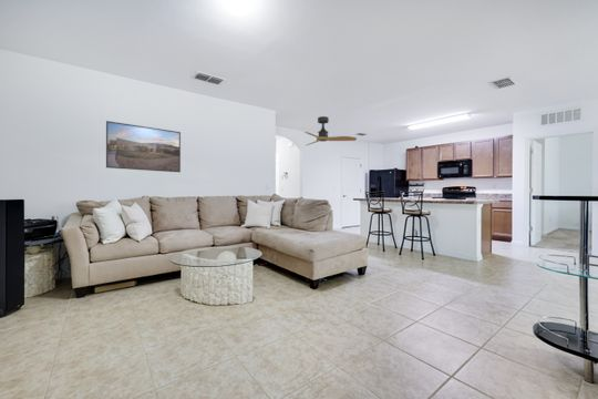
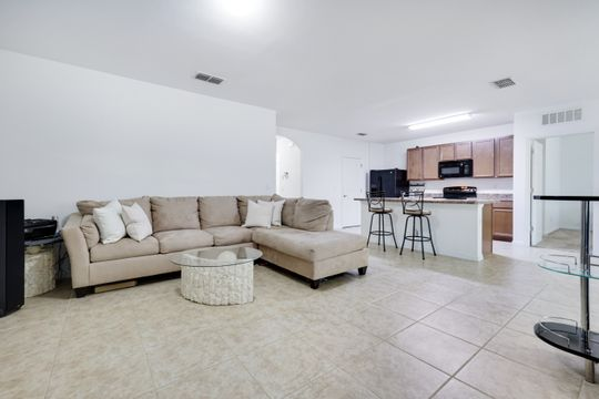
- ceiling fan [303,115,358,146]
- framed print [105,120,182,173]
